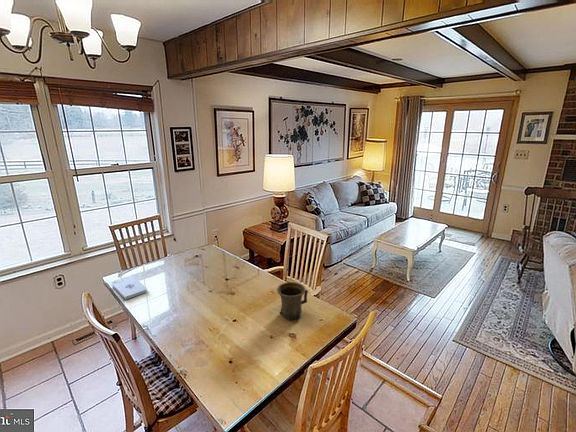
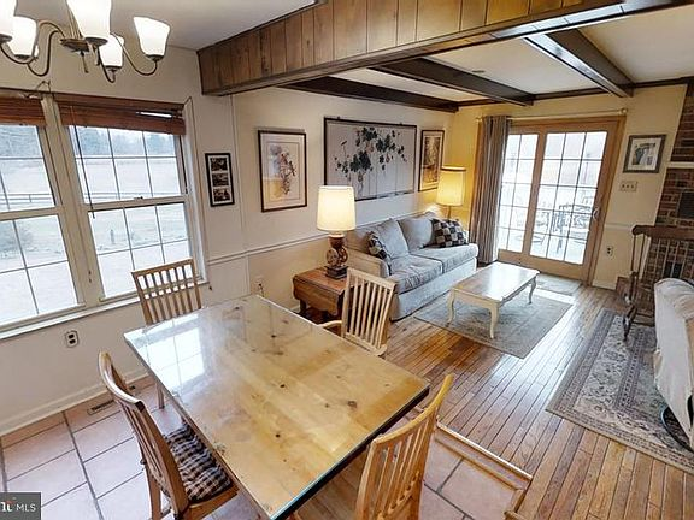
- mug [276,281,309,322]
- notepad [112,277,148,301]
